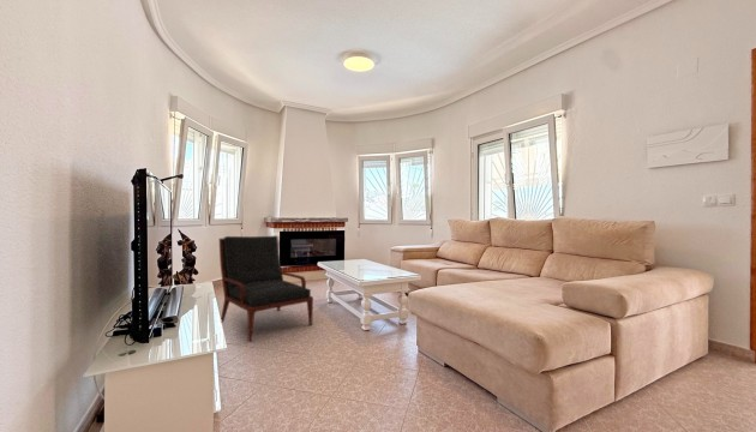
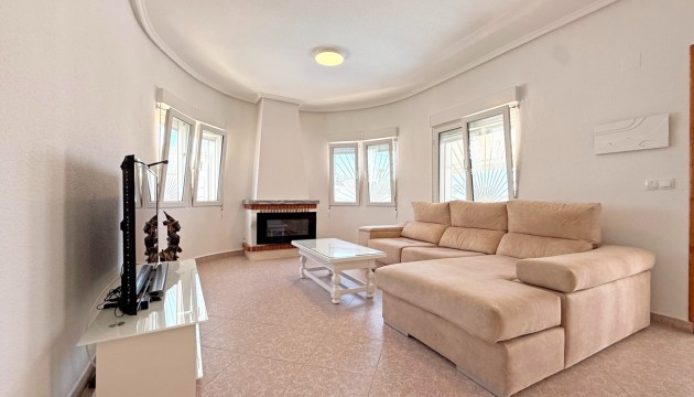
- armchair [218,235,314,342]
